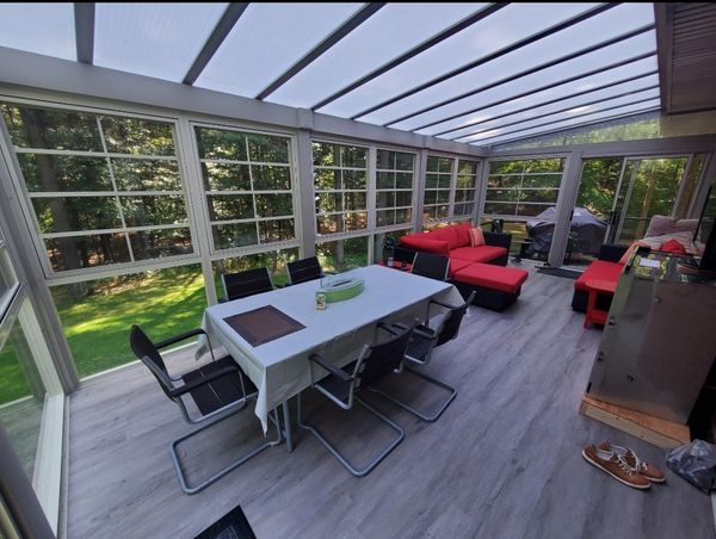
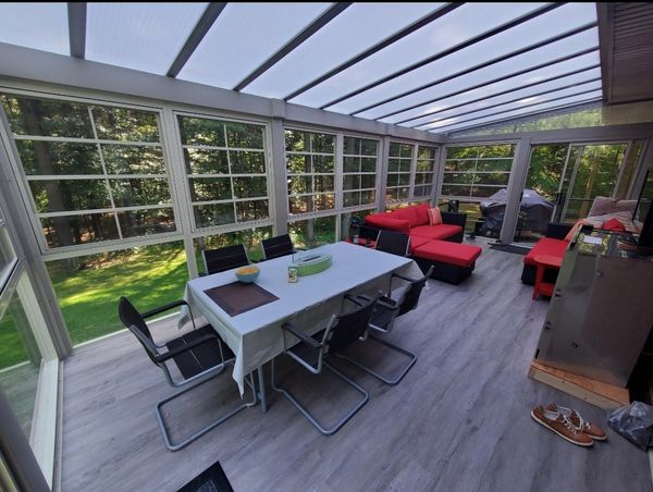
+ cereal bowl [234,265,261,284]
